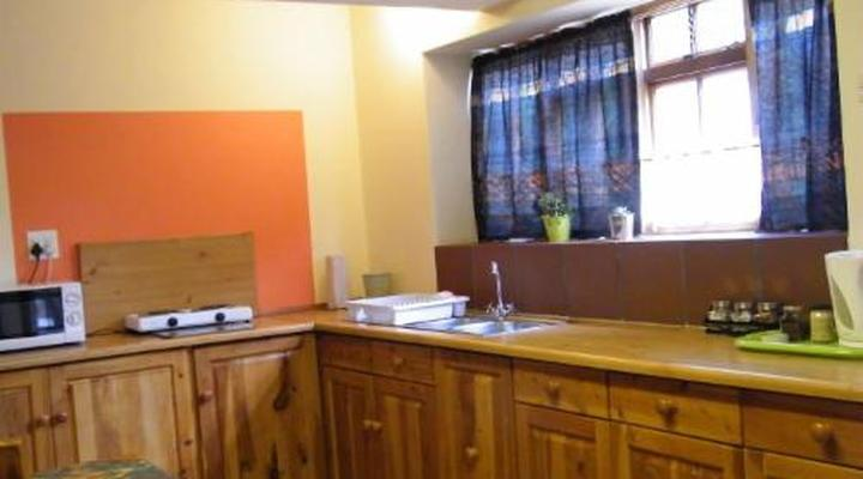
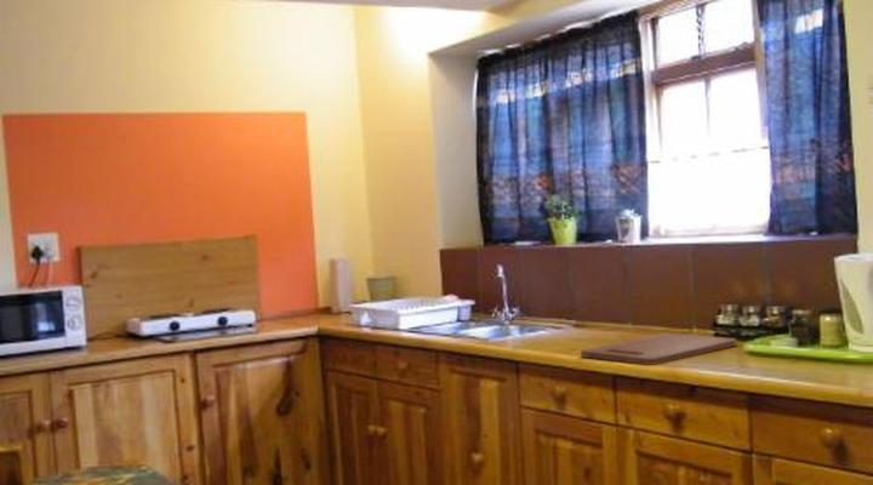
+ cutting board [580,332,737,366]
